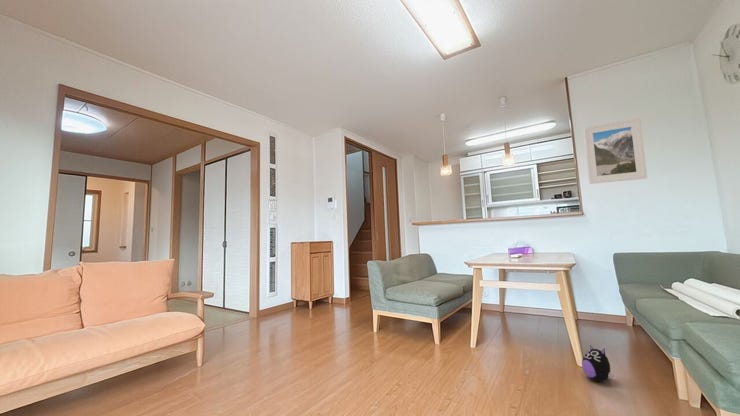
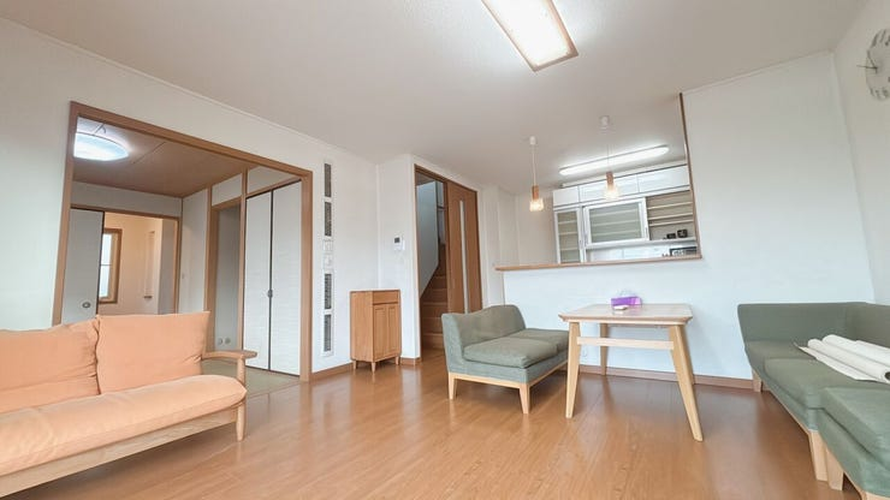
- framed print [583,117,648,185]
- plush toy [581,345,617,383]
